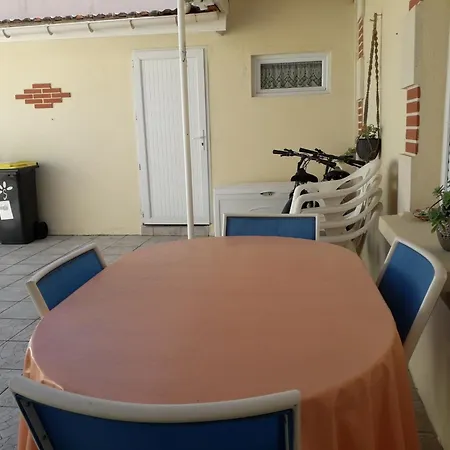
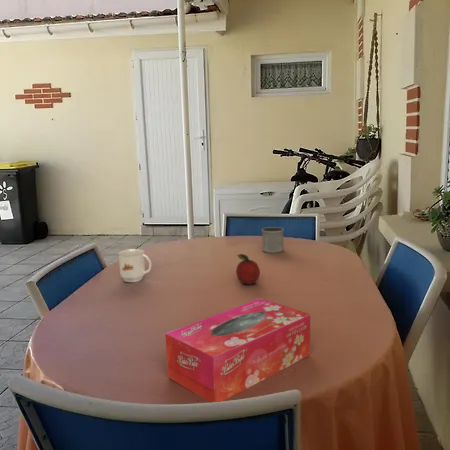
+ tissue box [164,297,311,404]
+ mug [117,248,153,283]
+ mug [261,226,285,254]
+ fruit [235,253,261,286]
